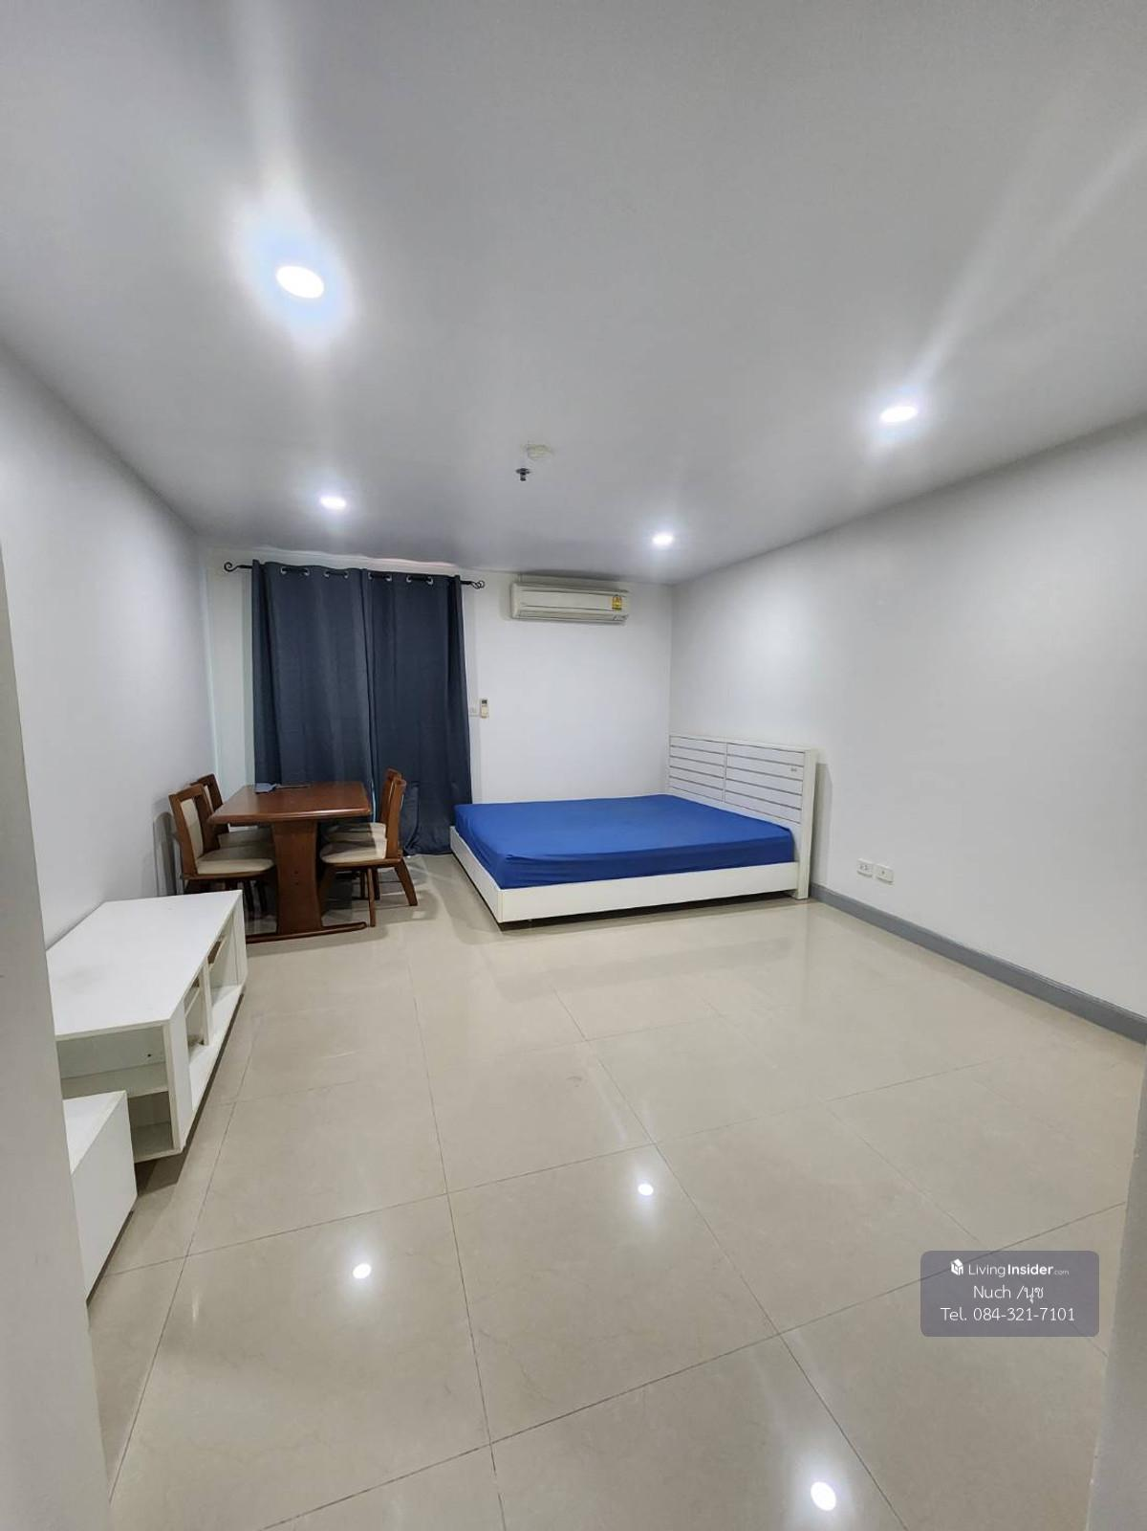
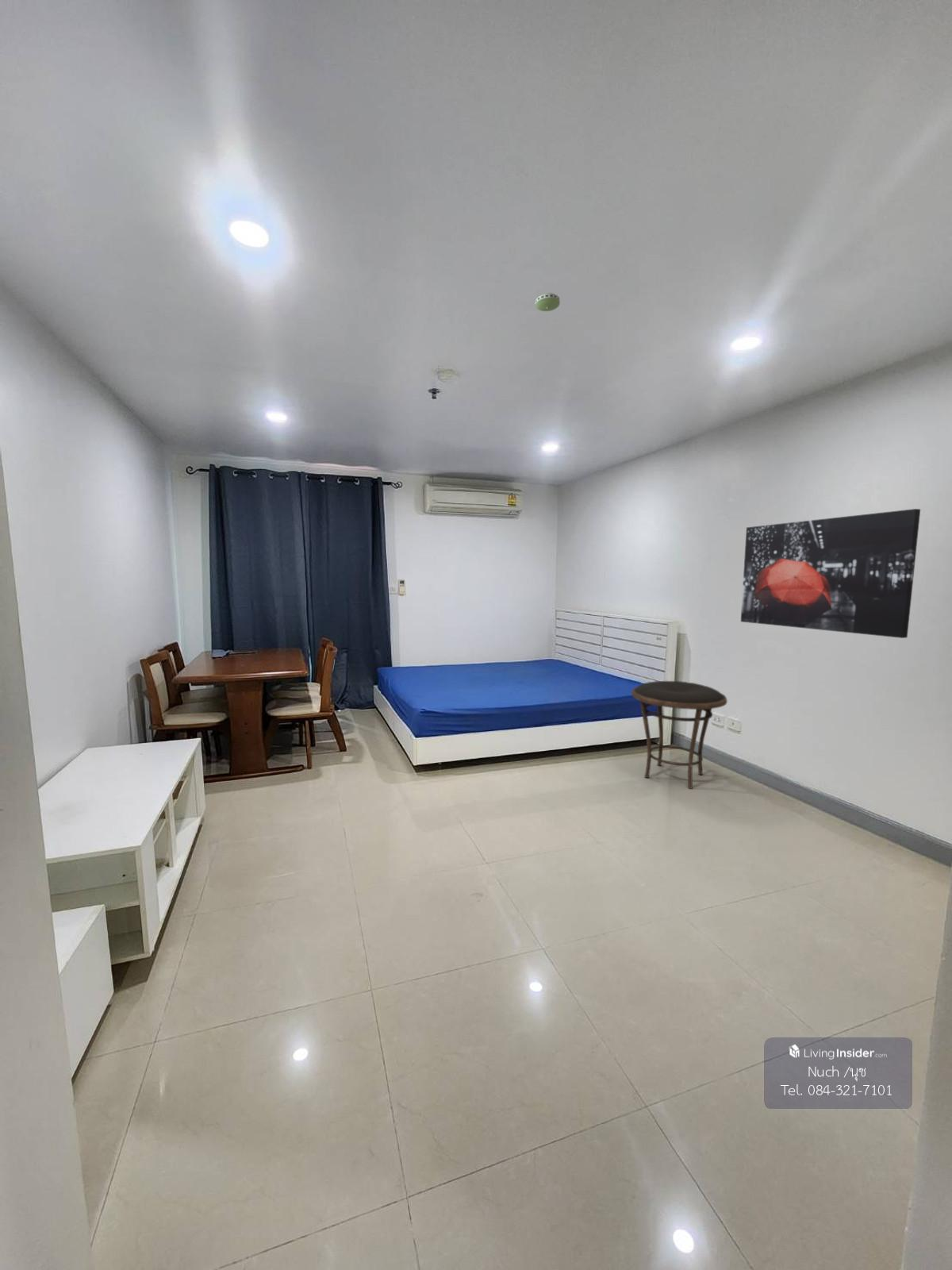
+ wall art [740,508,921,639]
+ side table [631,680,728,790]
+ smoke detector [535,292,561,312]
